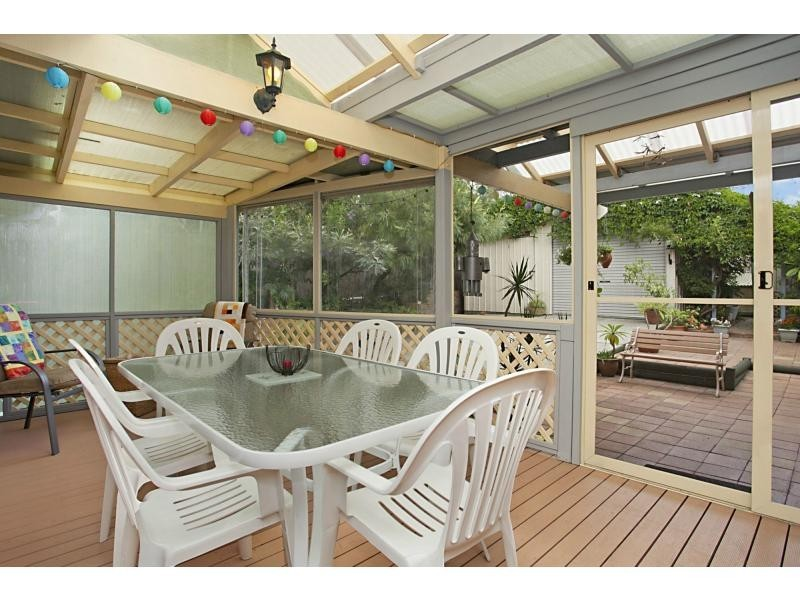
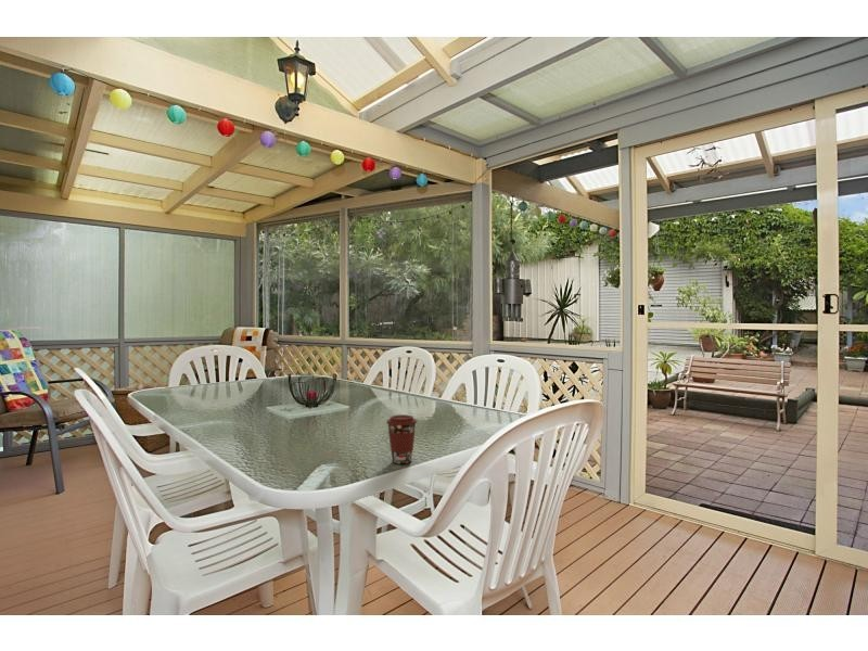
+ coffee cup [385,413,418,464]
